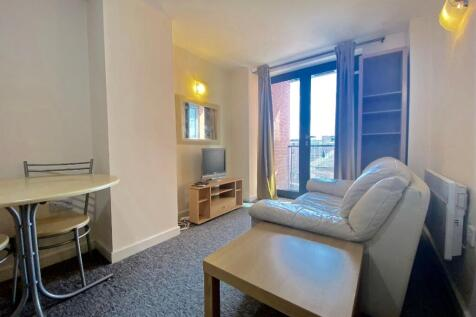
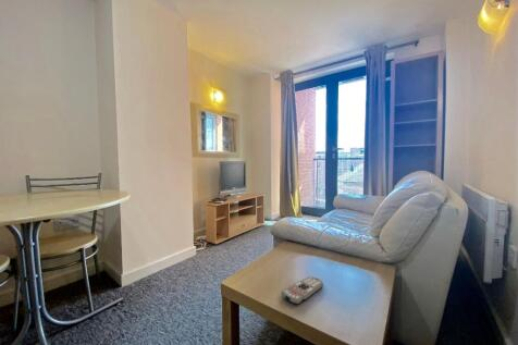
+ remote control [281,275,324,306]
